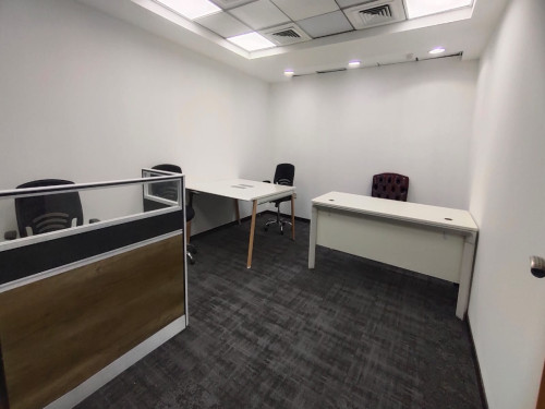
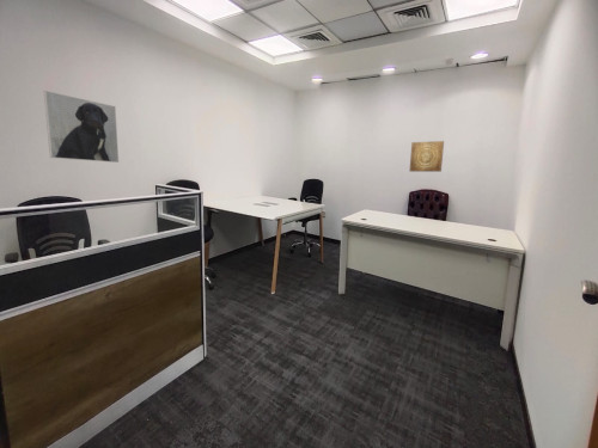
+ wall art [409,140,445,173]
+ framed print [43,90,120,164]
